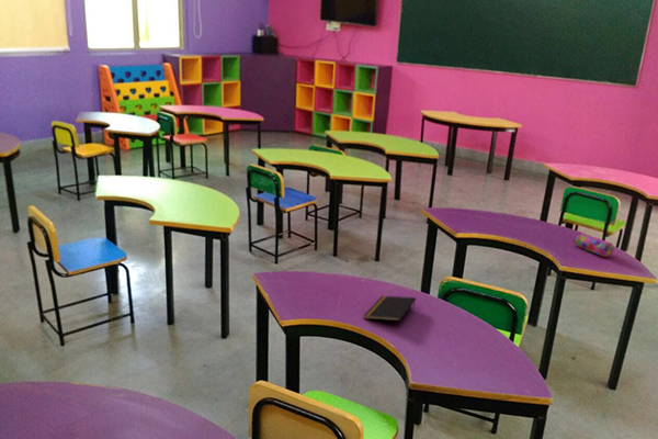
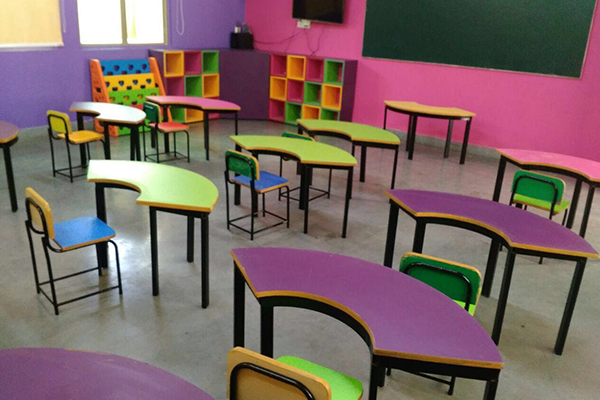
- notepad [363,295,417,322]
- pencil case [572,230,614,258]
